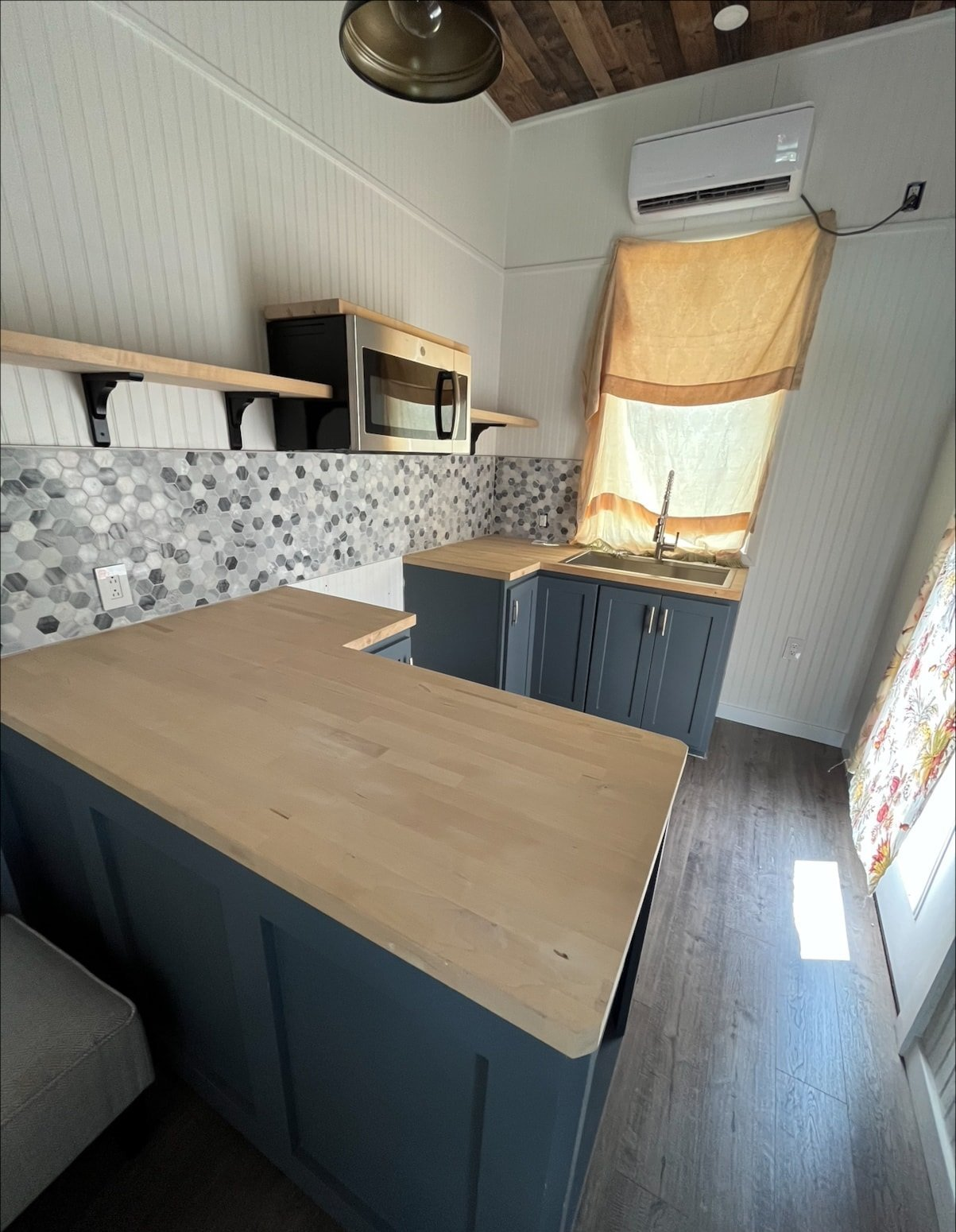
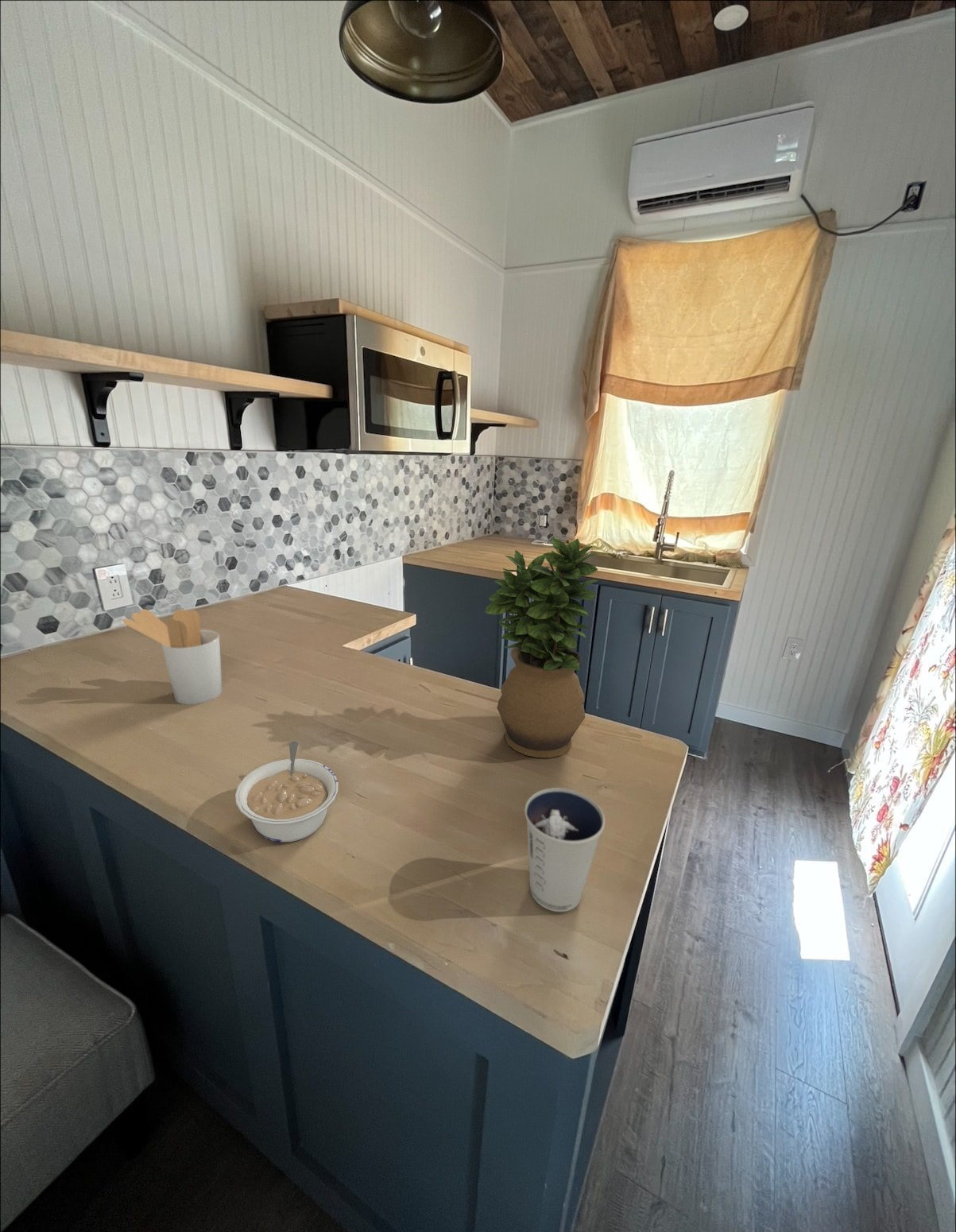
+ utensil holder [122,608,223,705]
+ dixie cup [524,787,606,912]
+ potted plant [483,537,599,758]
+ legume [234,741,339,843]
